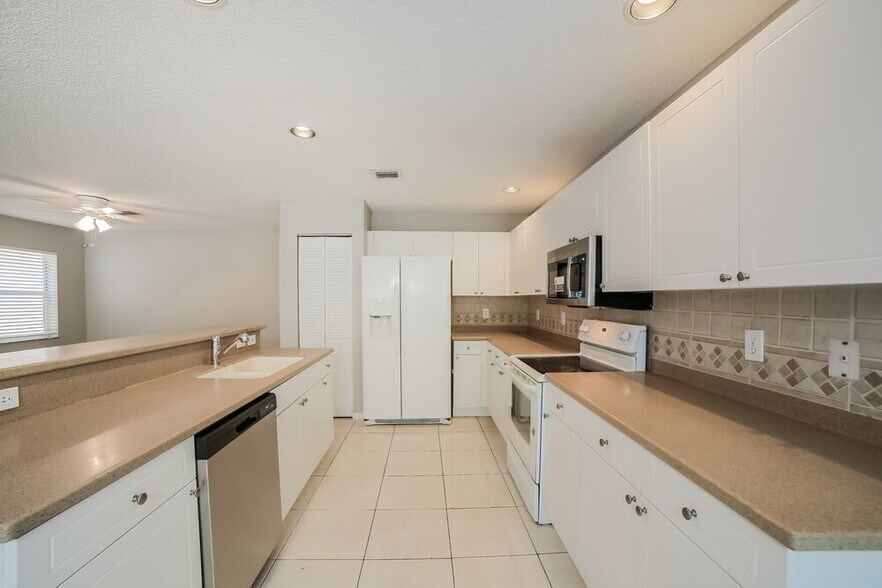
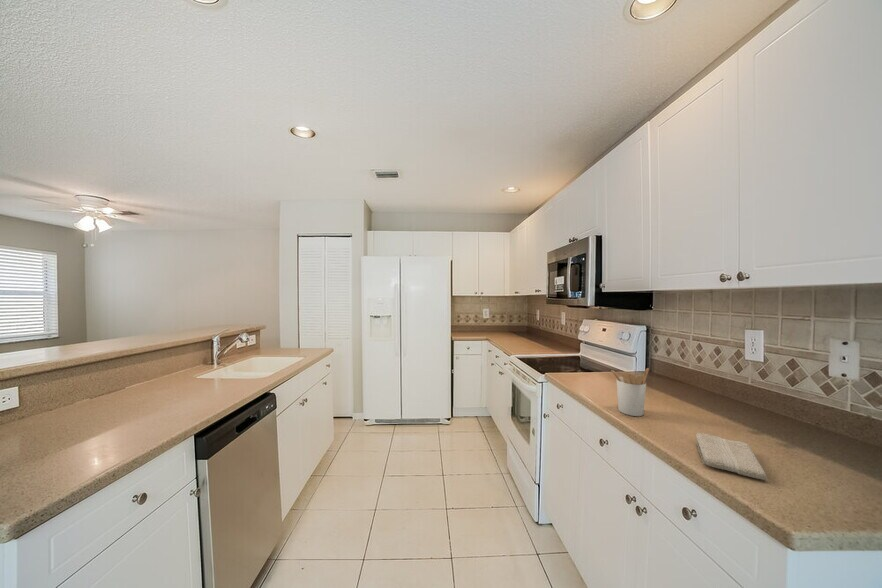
+ washcloth [695,432,768,481]
+ utensil holder [610,367,650,417]
